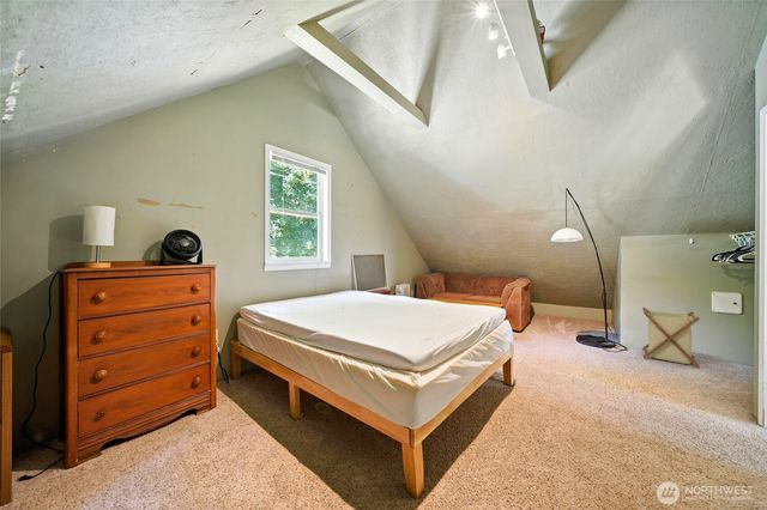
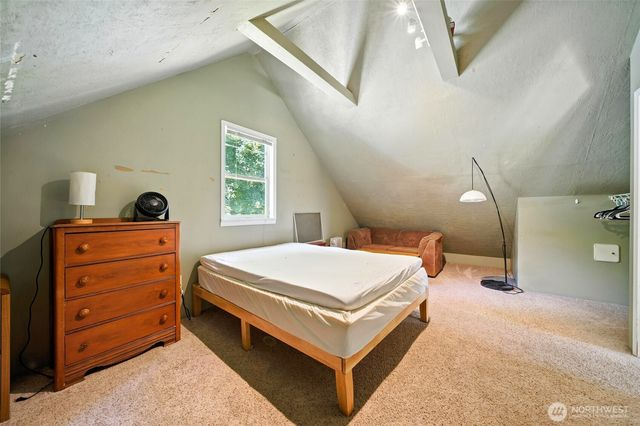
- laundry basket [641,306,701,369]
